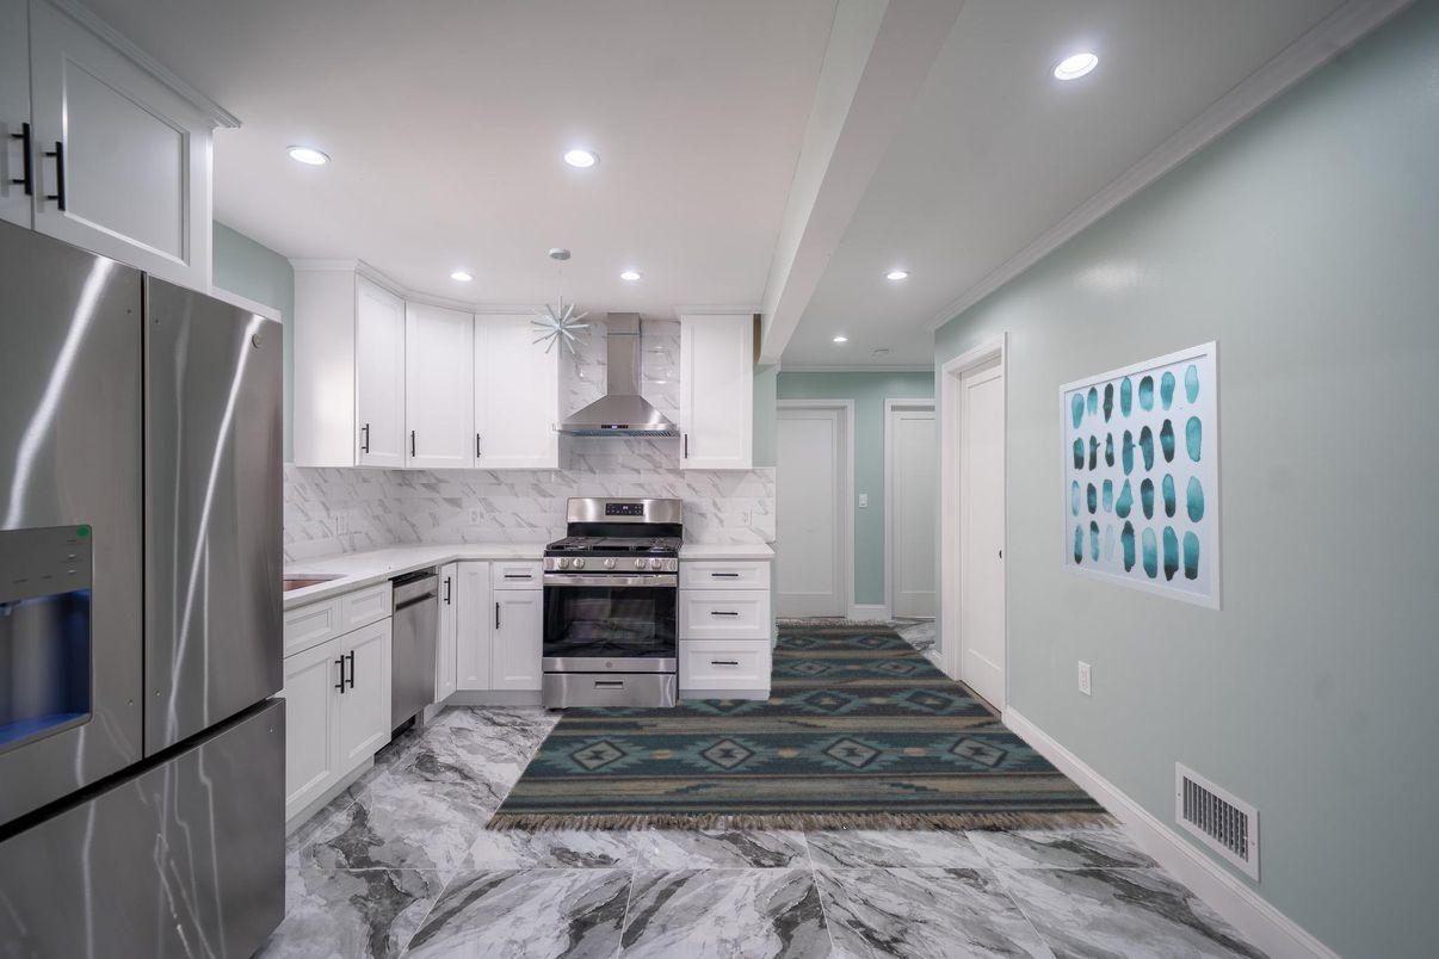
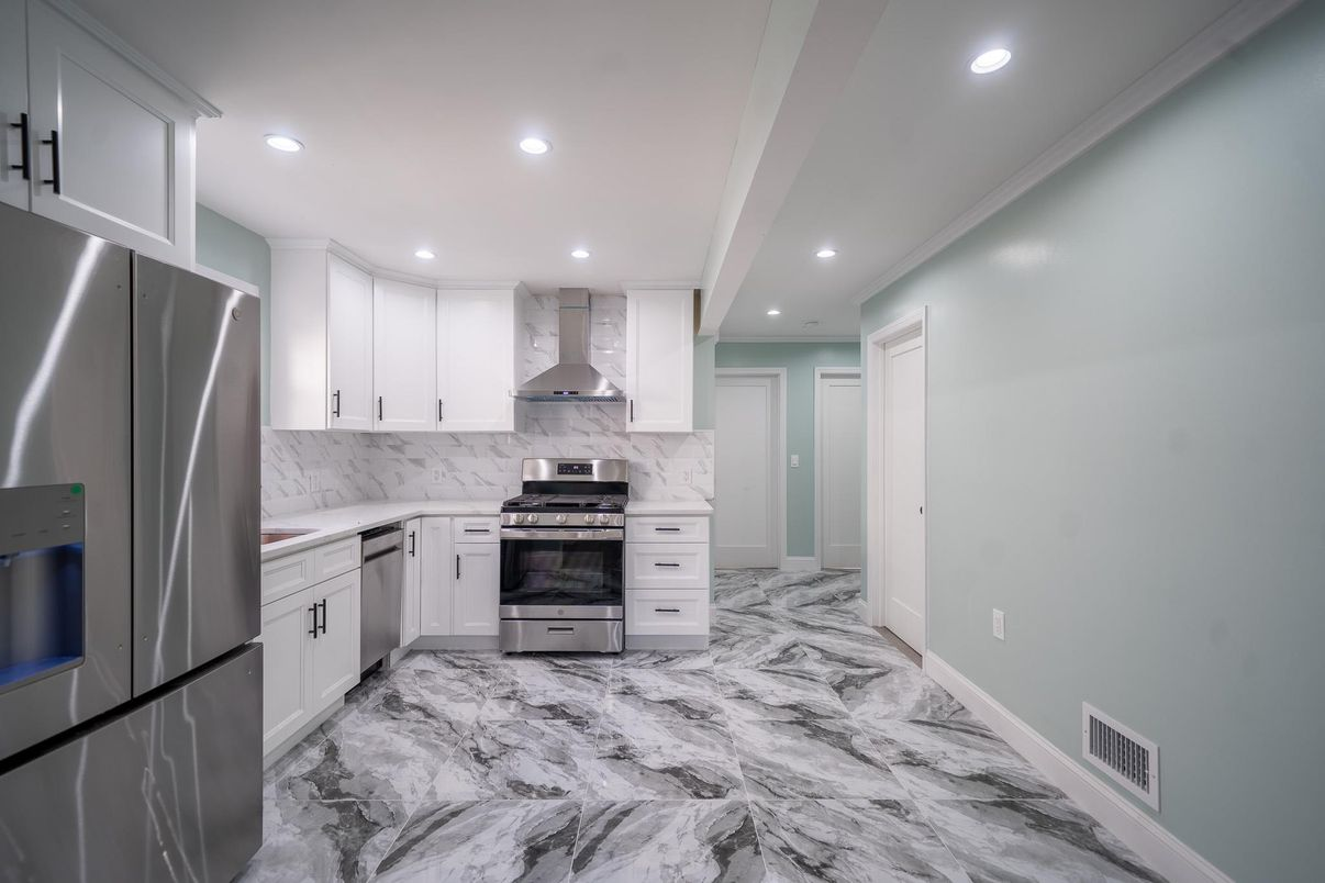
- wall art [1058,340,1225,612]
- rug [483,618,1125,833]
- pendant light [530,247,591,360]
